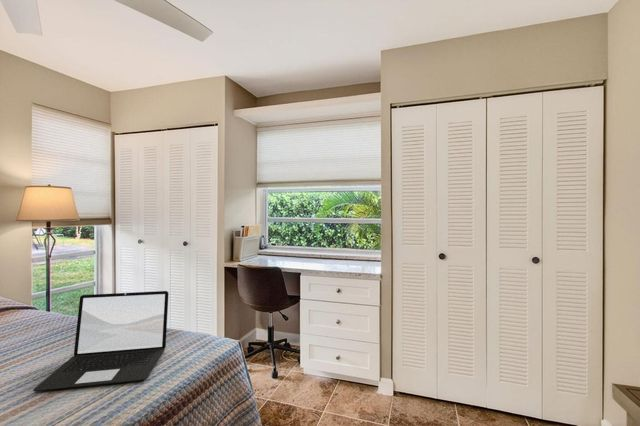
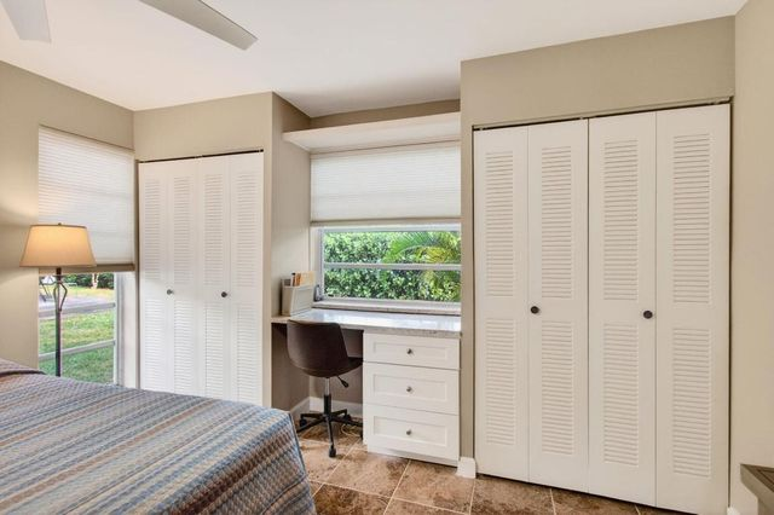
- laptop [32,290,170,392]
